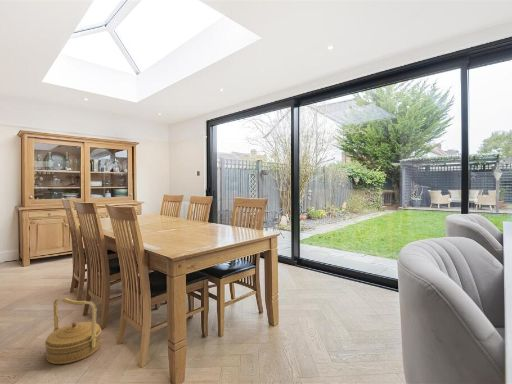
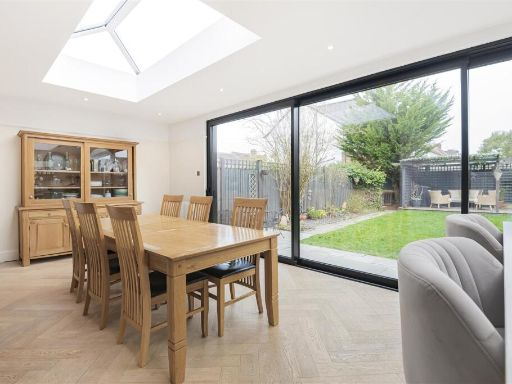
- basket [44,296,102,365]
